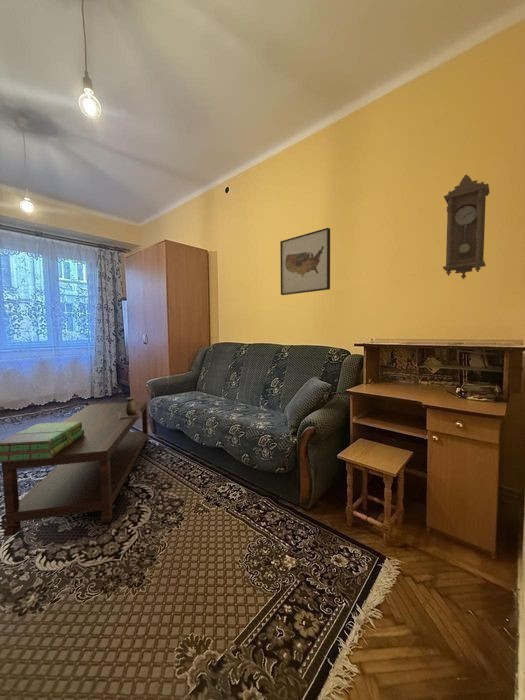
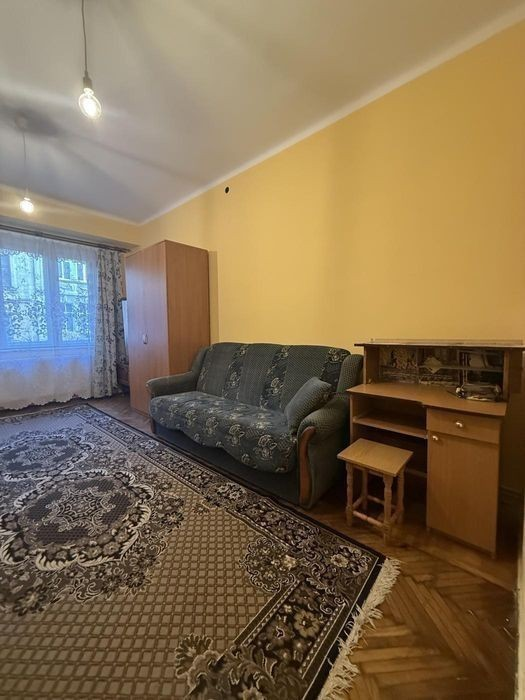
- pendulum clock [442,174,491,280]
- decorative vase [119,397,142,419]
- coffee table [1,401,150,537]
- stack of books [0,422,85,463]
- wall art [279,227,331,296]
